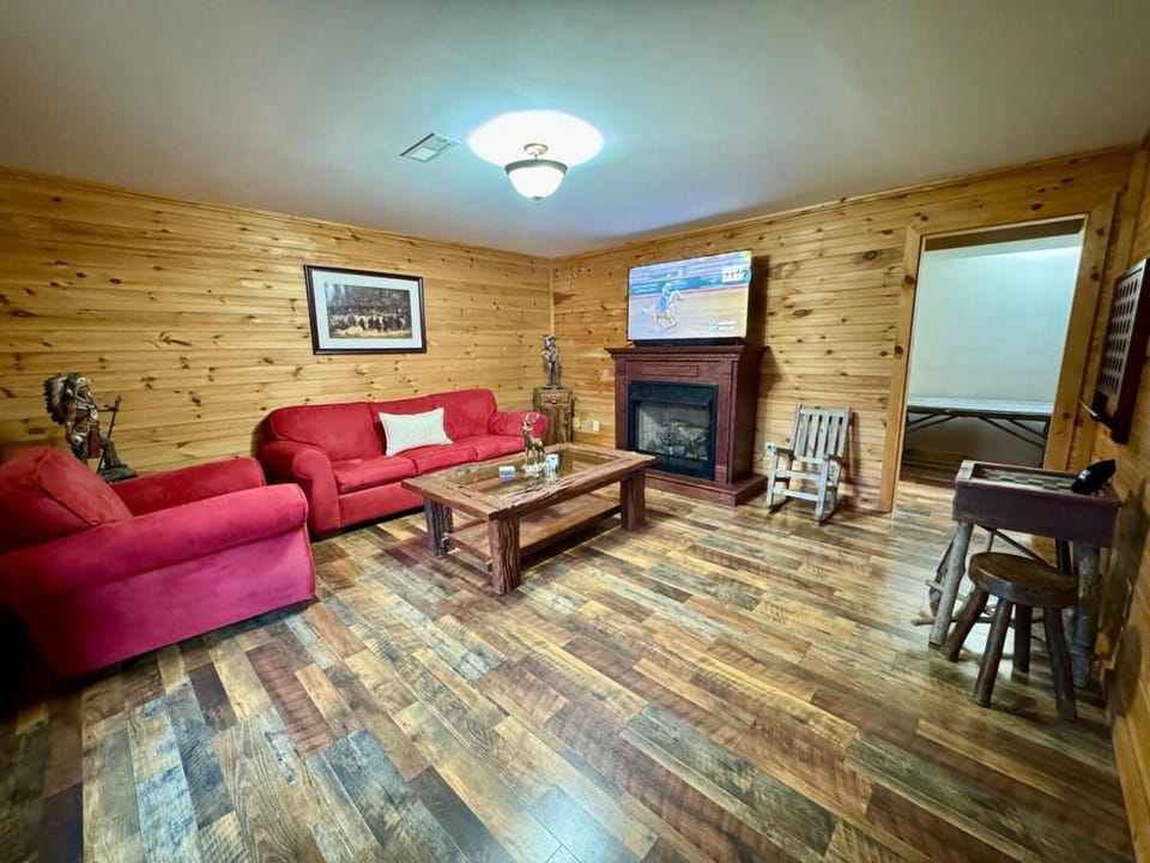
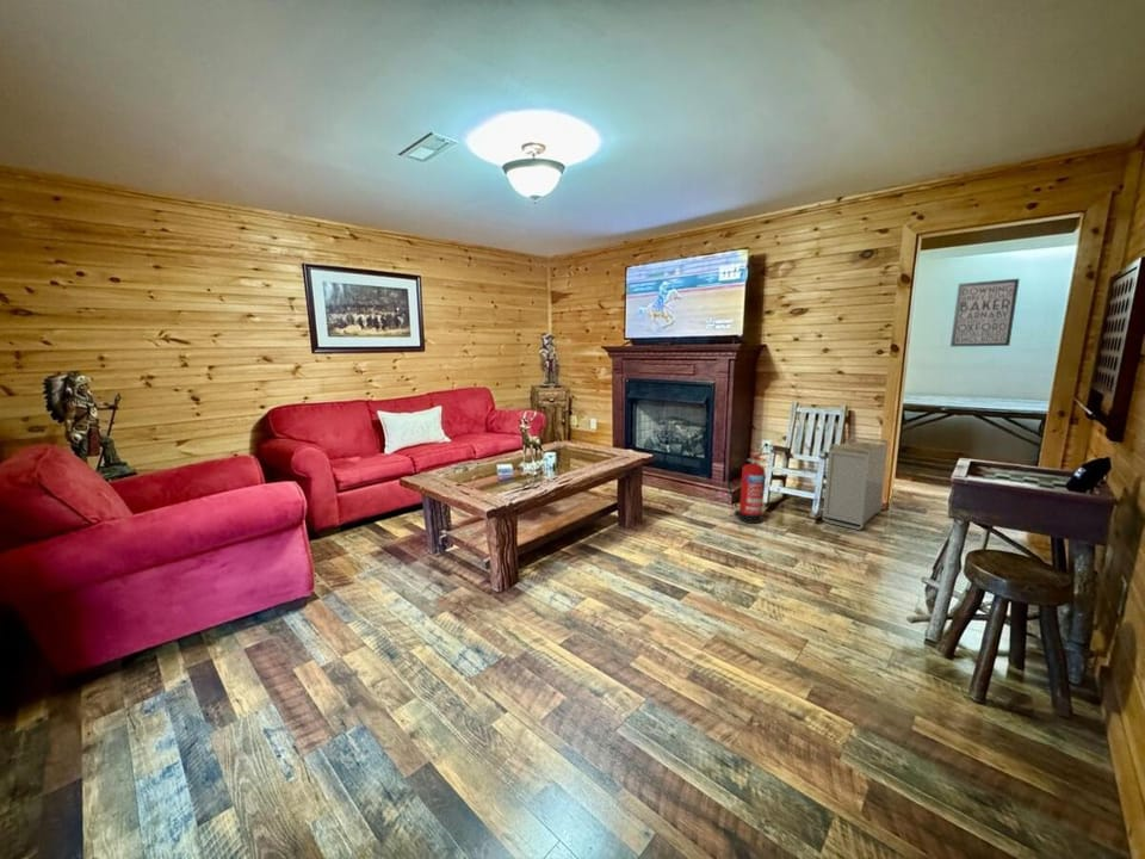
+ fire extinguisher [726,451,770,525]
+ wall art [949,278,1021,347]
+ storage bin [822,435,890,531]
